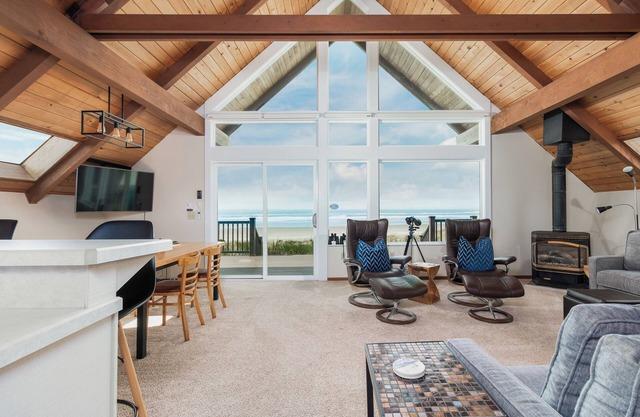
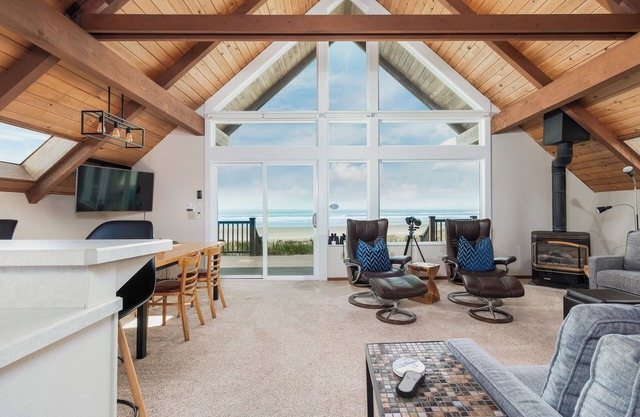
+ remote control [394,370,425,399]
